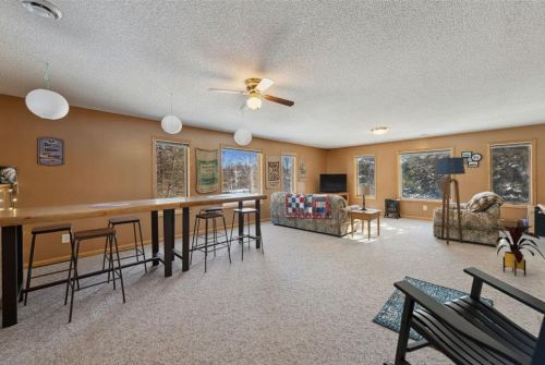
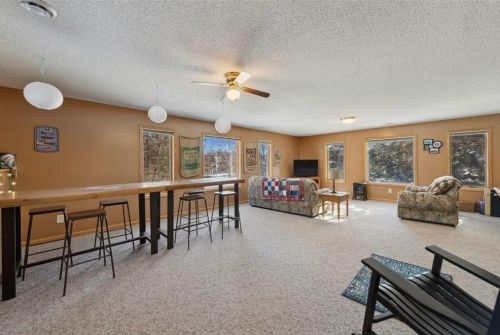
- floor lamp [434,156,467,246]
- house plant [485,224,545,277]
